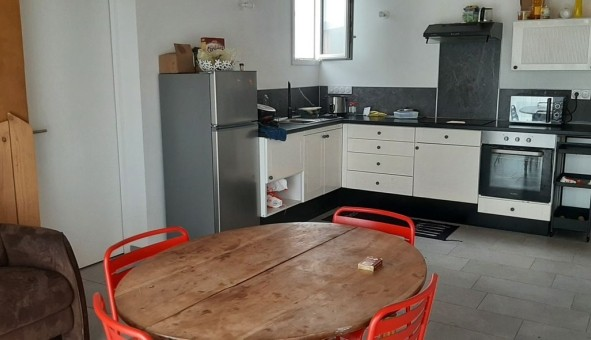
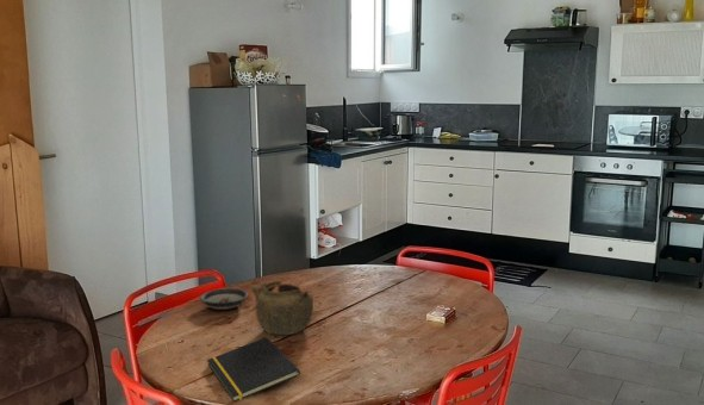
+ teapot [250,280,314,337]
+ notepad [206,336,301,403]
+ saucer [199,287,249,311]
